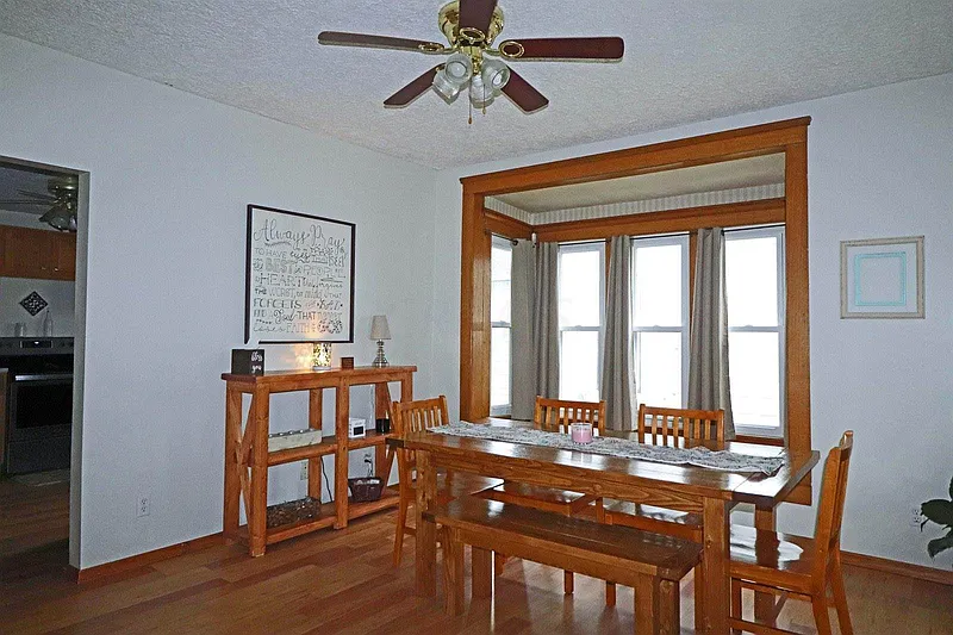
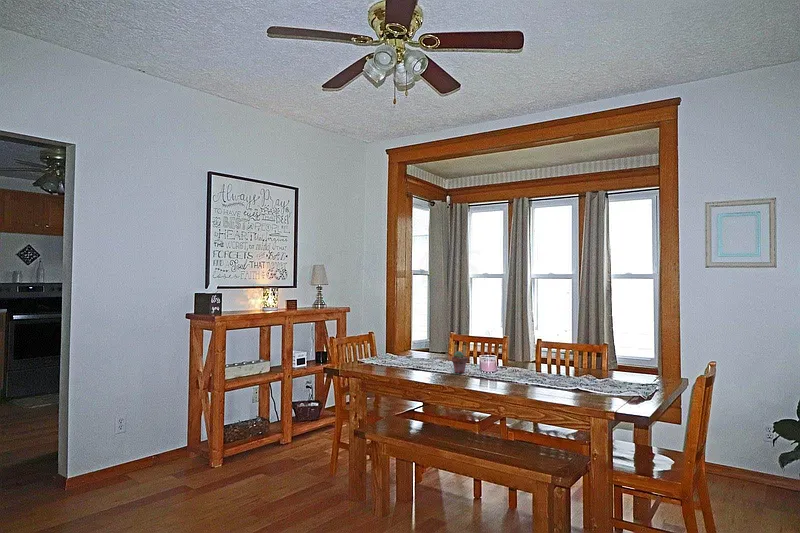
+ potted succulent [451,350,469,374]
